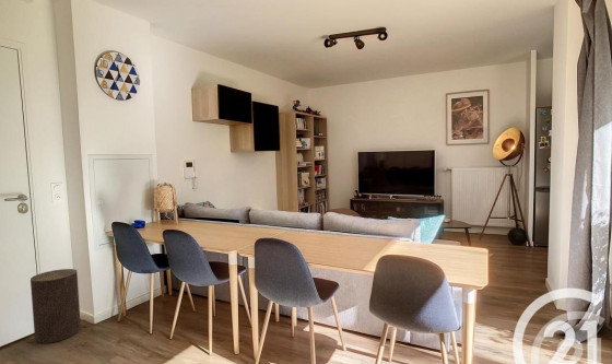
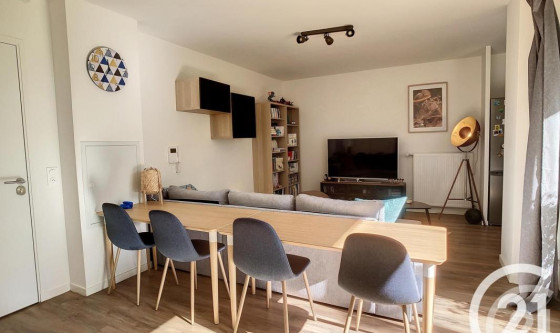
- stool [30,268,82,344]
